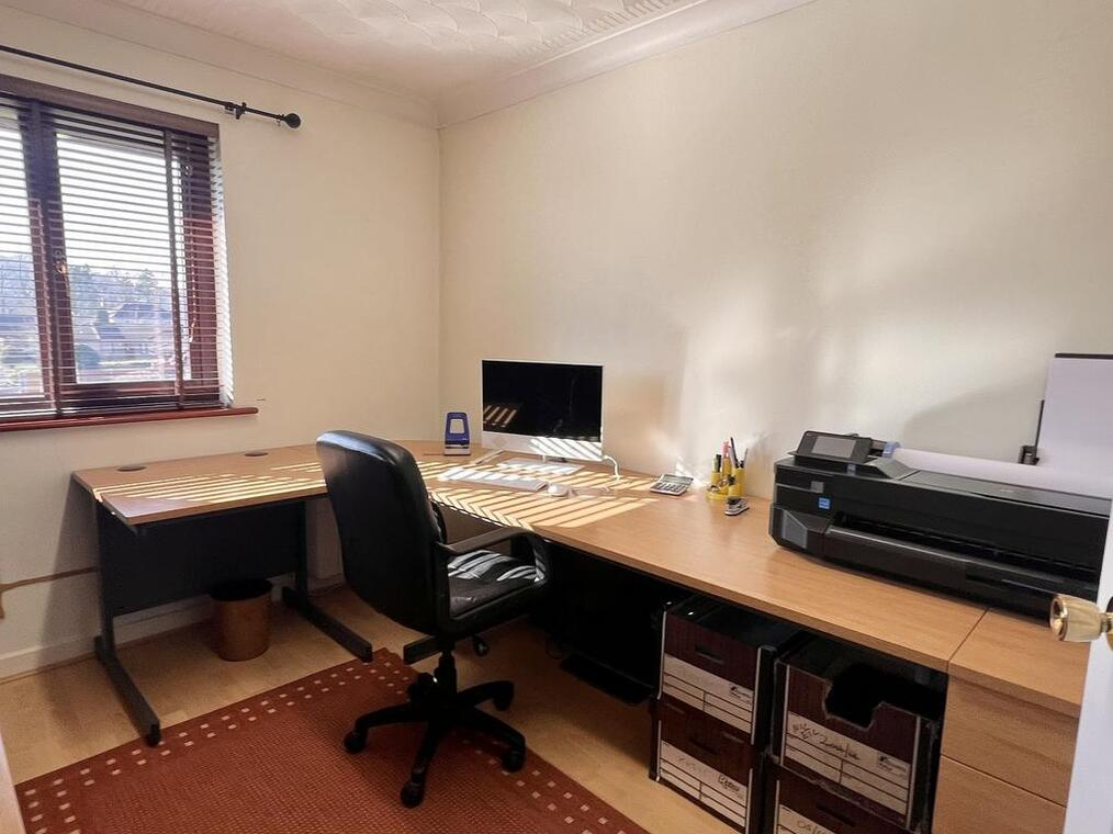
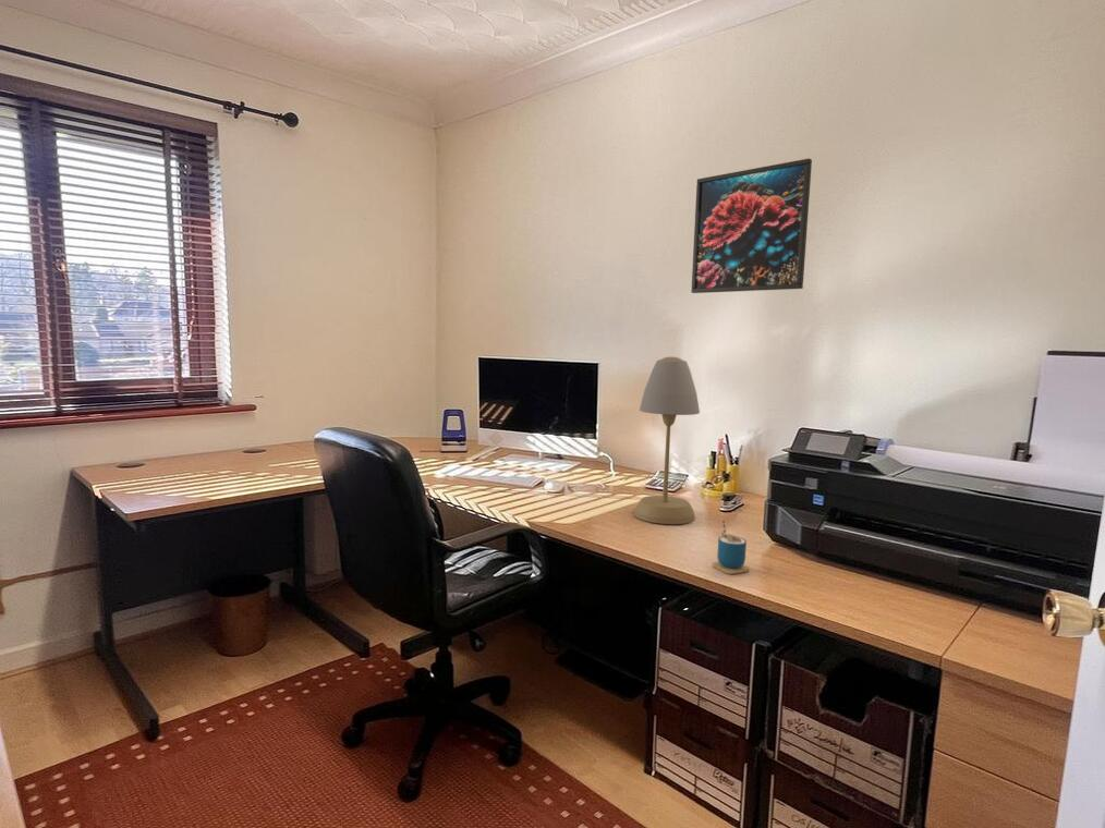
+ table lamp [633,356,701,525]
+ cup [712,518,751,575]
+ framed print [690,158,813,294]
